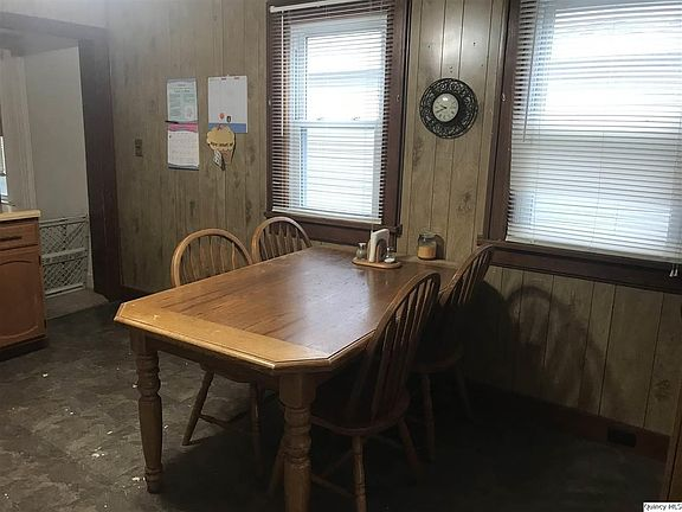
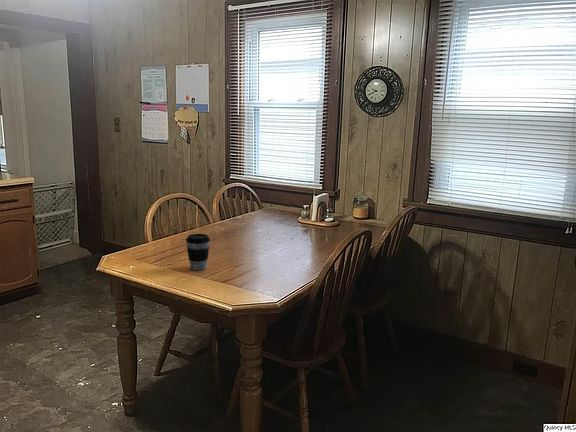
+ coffee cup [185,233,211,271]
